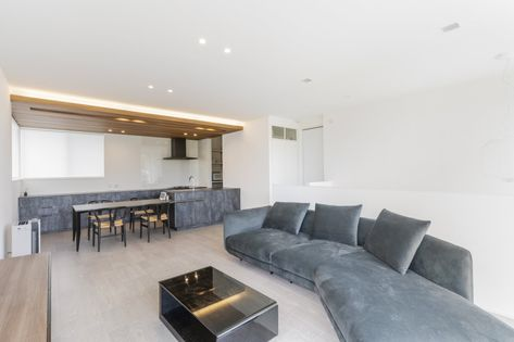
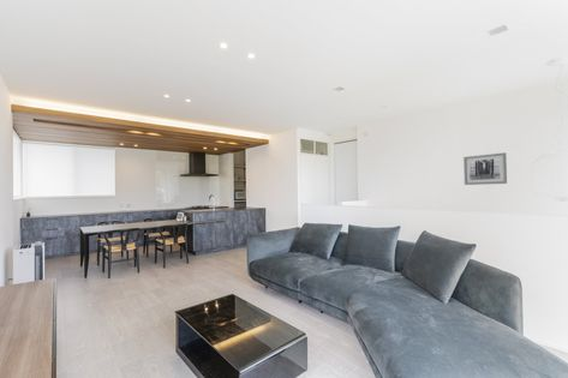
+ wall art [462,151,508,186]
